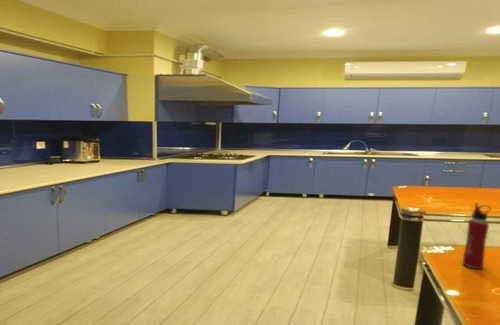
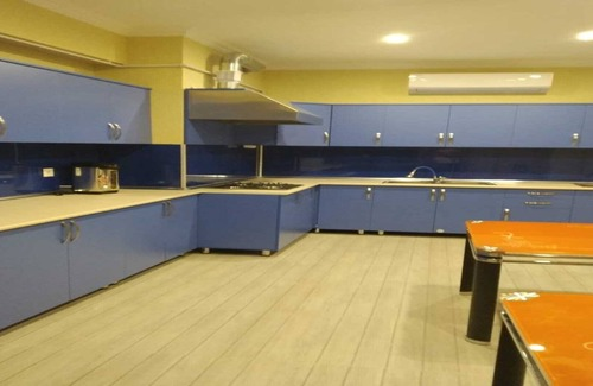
- water bottle [462,203,492,270]
